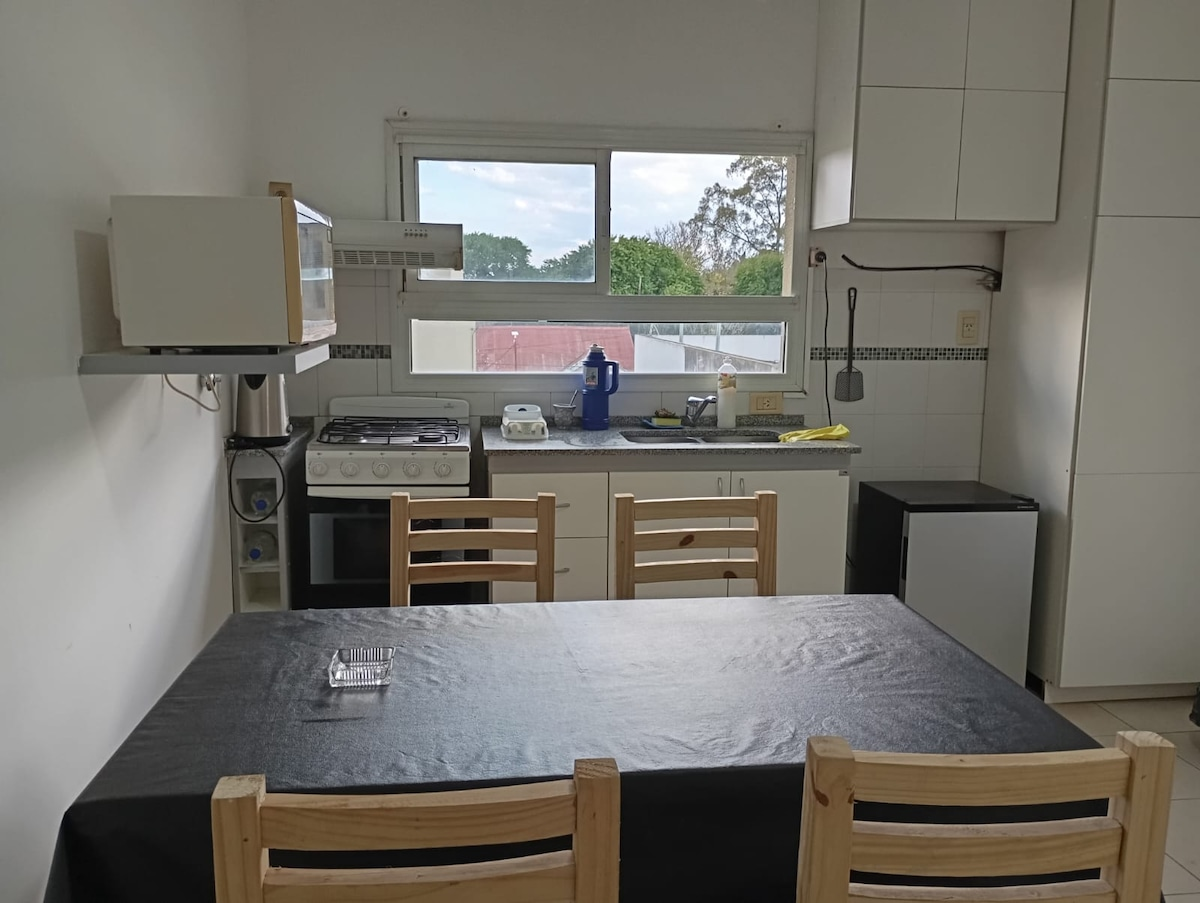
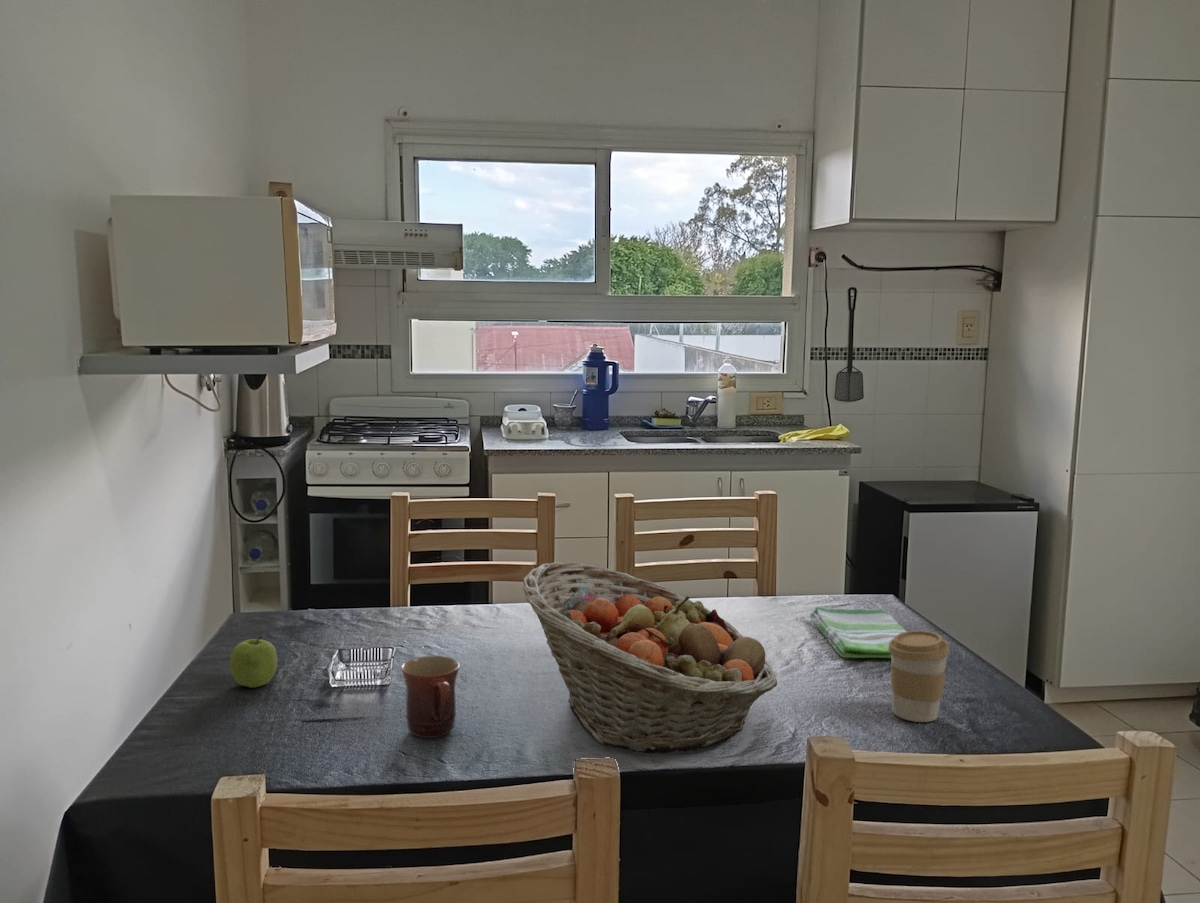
+ fruit basket [521,561,778,754]
+ dish towel [809,605,908,659]
+ mug [400,655,461,739]
+ fruit [229,635,278,689]
+ coffee cup [888,630,951,723]
